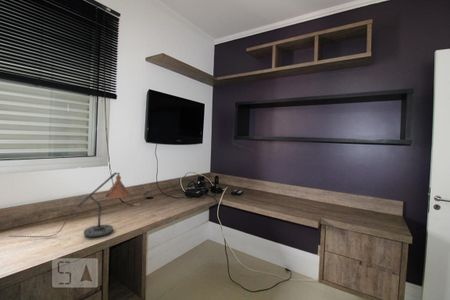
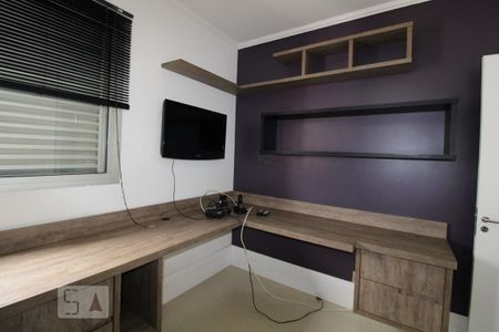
- desk lamp [8,171,131,238]
